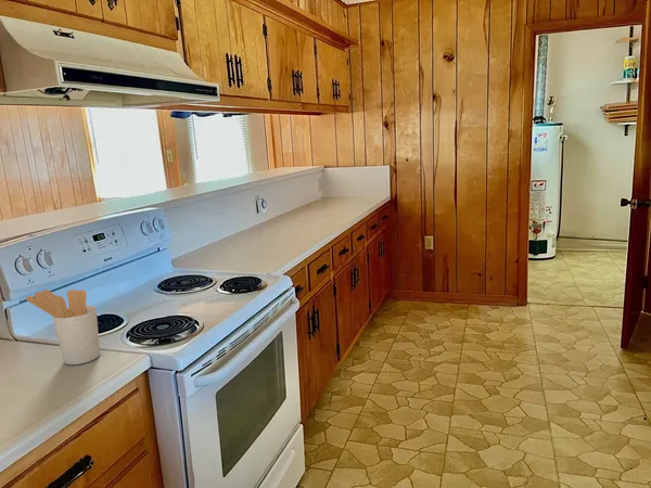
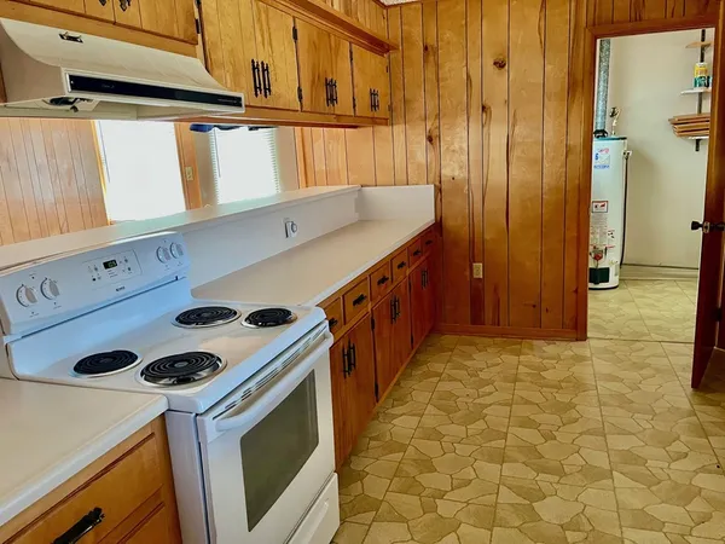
- utensil holder [25,288,101,365]
